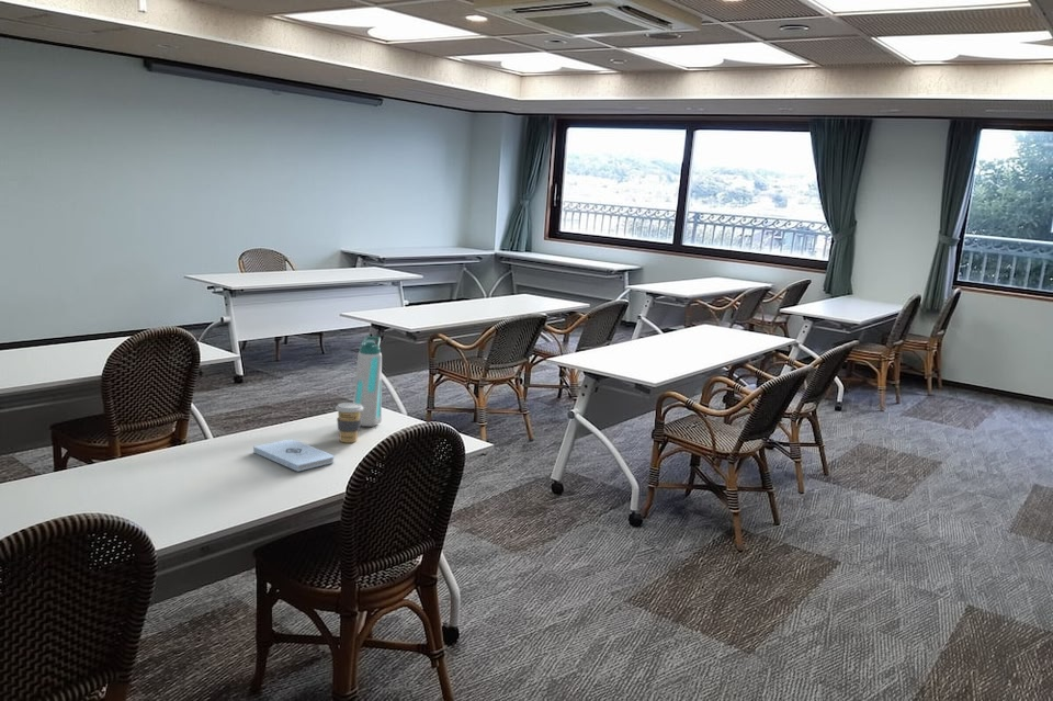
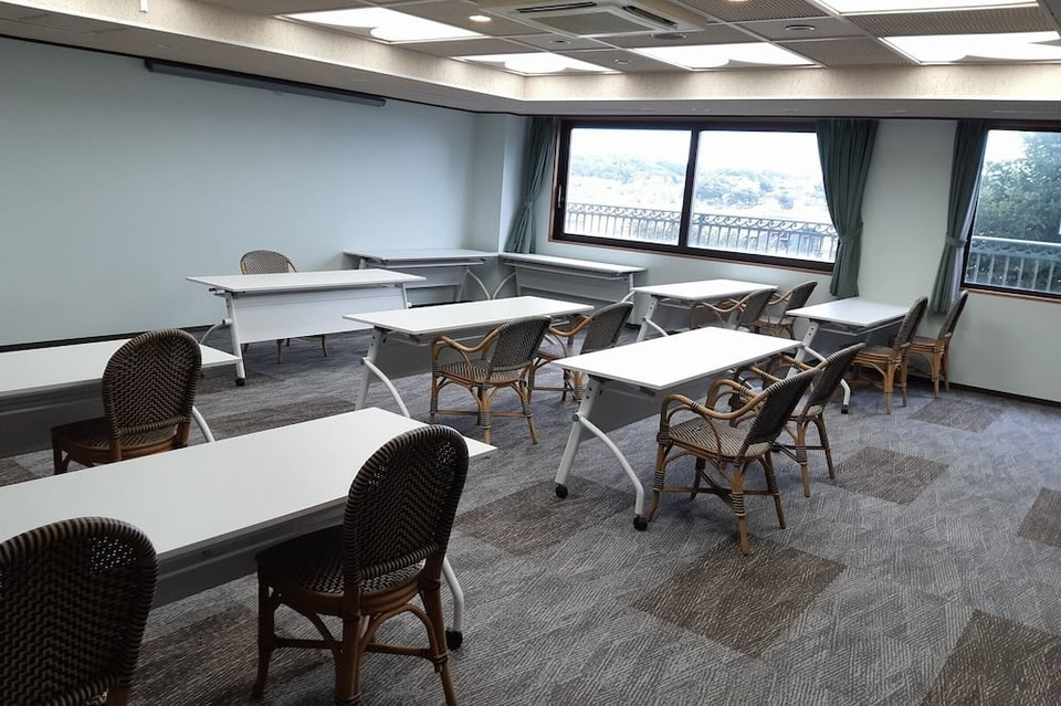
- water bottle [353,336,383,428]
- notepad [252,439,336,473]
- coffee cup [335,402,363,443]
